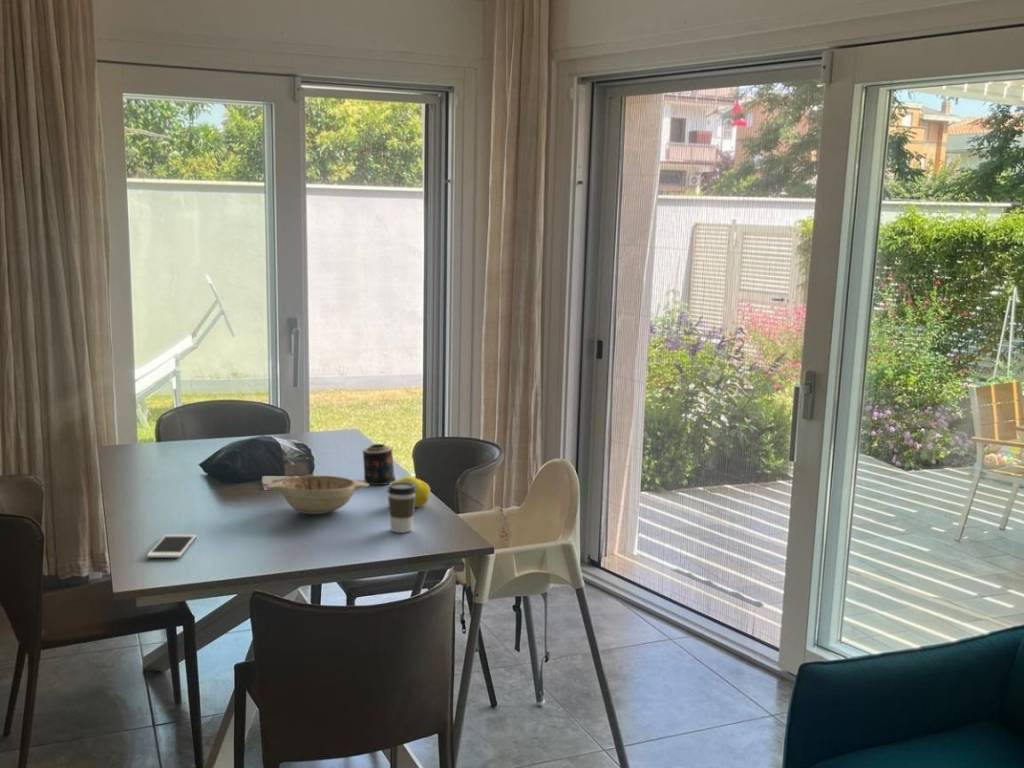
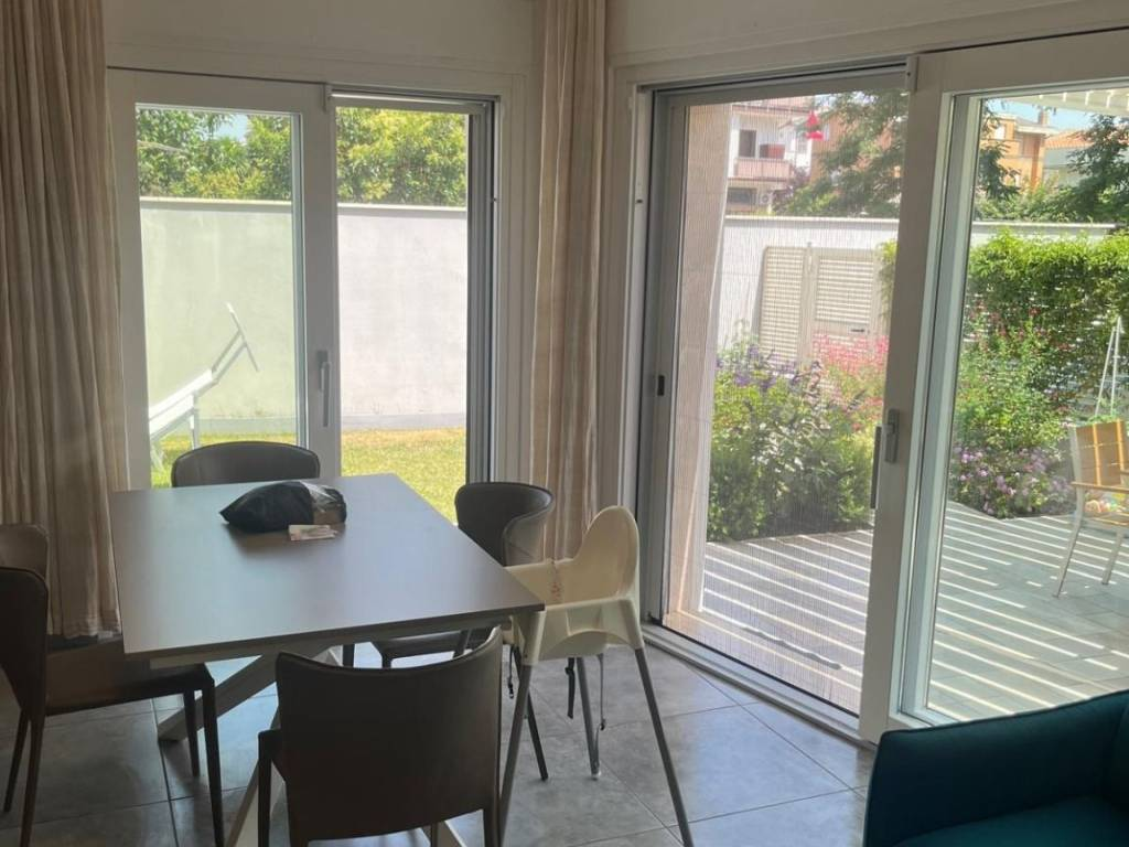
- decorative bowl [265,475,370,515]
- coffee cup [386,482,416,534]
- fruit [392,475,431,508]
- candle [362,443,400,486]
- cell phone [146,534,197,559]
